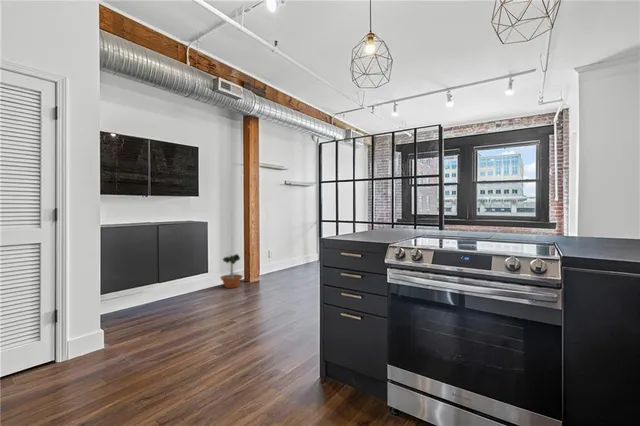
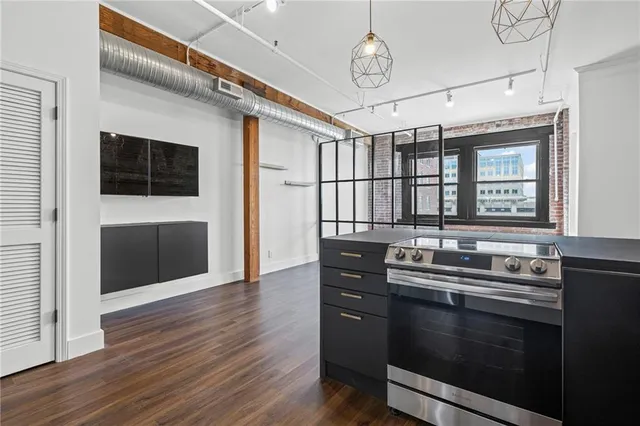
- potted tree [219,251,244,289]
